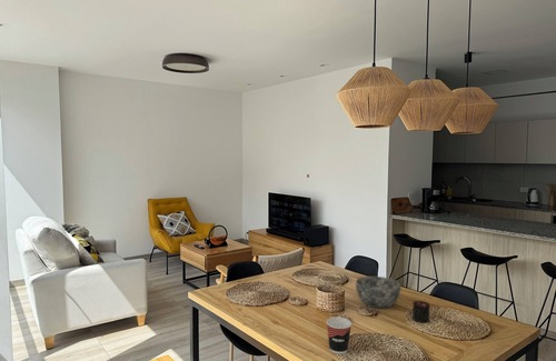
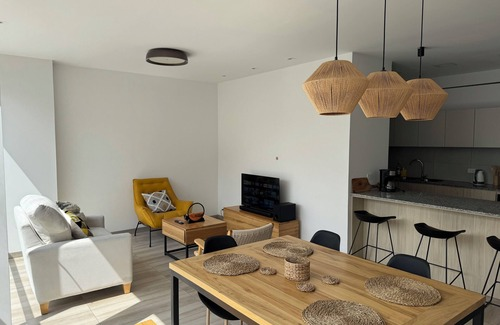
- cup [326,317,353,355]
- candle [411,300,431,323]
- bowl [355,275,401,310]
